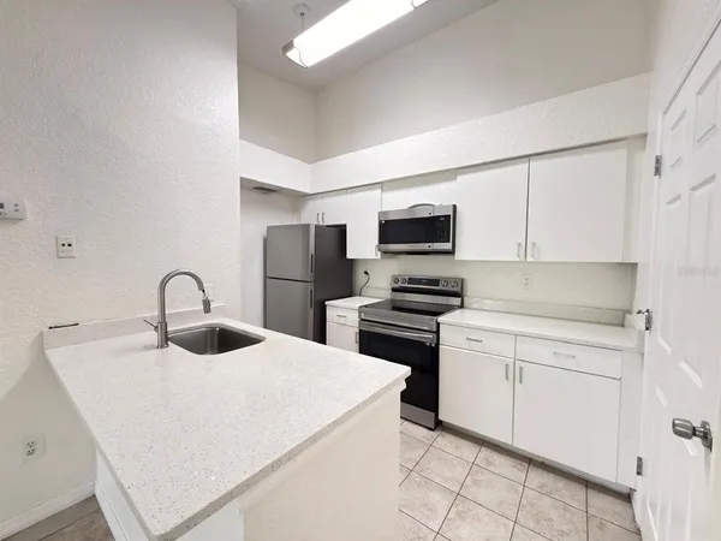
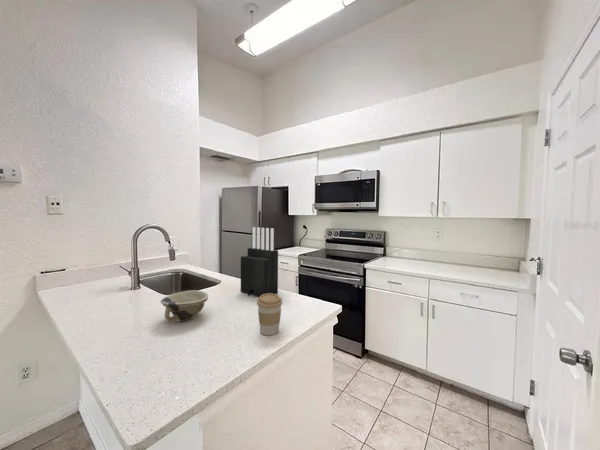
+ coffee cup [256,293,283,336]
+ bowl [160,289,209,323]
+ knife block [240,226,279,298]
